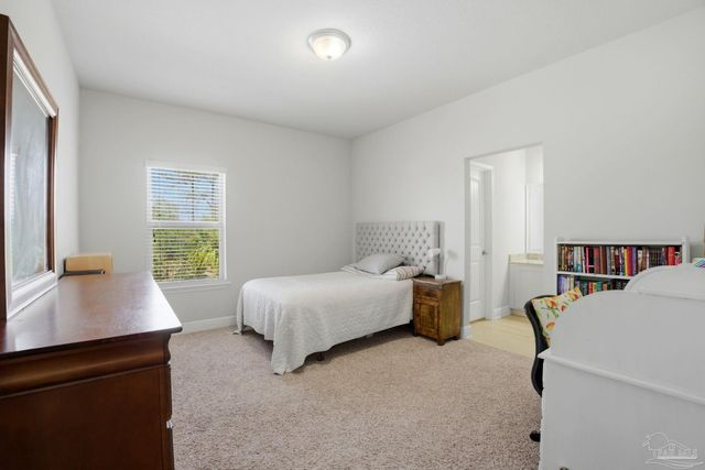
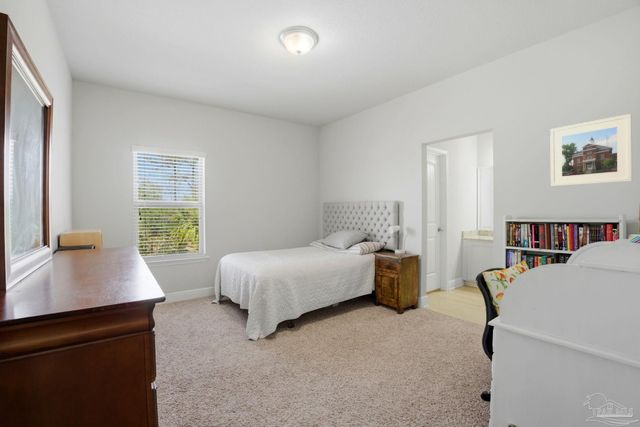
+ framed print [549,113,633,187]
